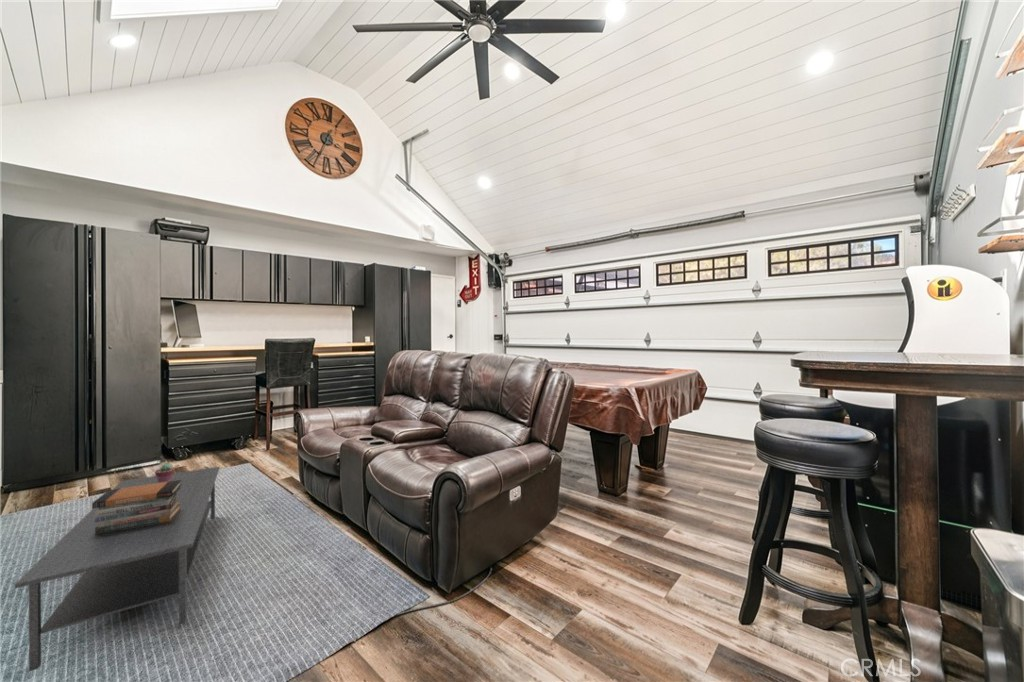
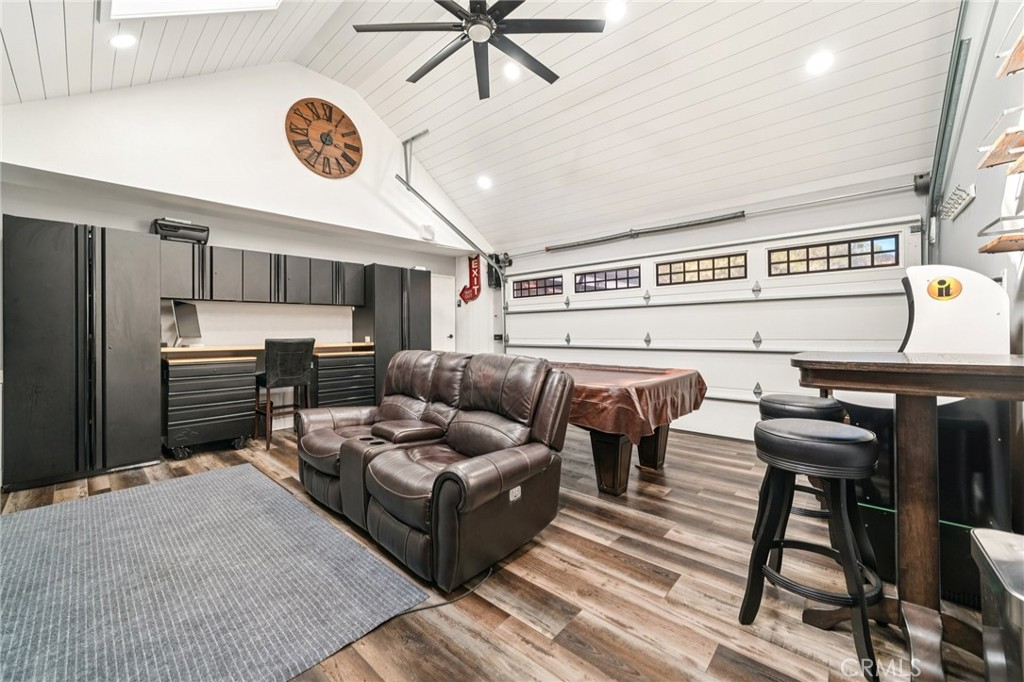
- coffee table [14,465,221,672]
- book stack [91,480,182,533]
- potted succulent [154,463,176,483]
